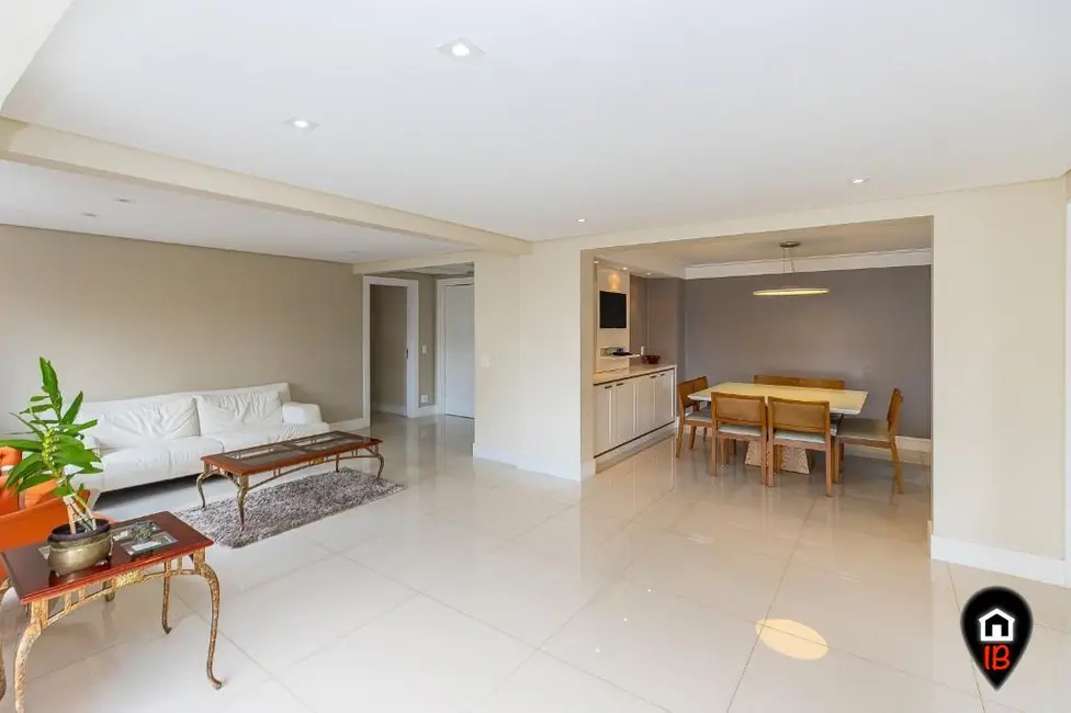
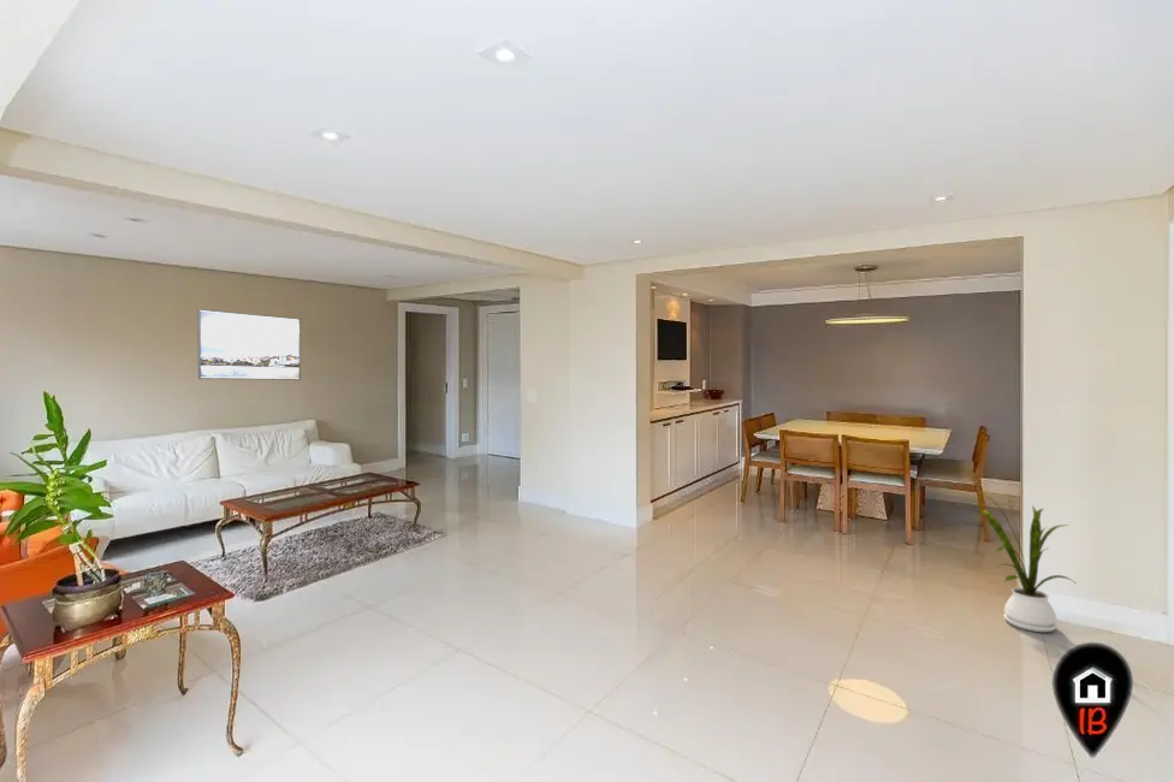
+ house plant [976,491,1075,633]
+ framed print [197,308,302,381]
